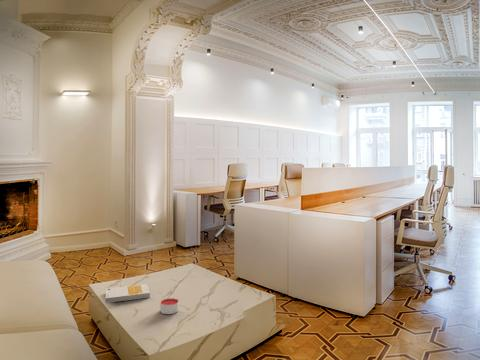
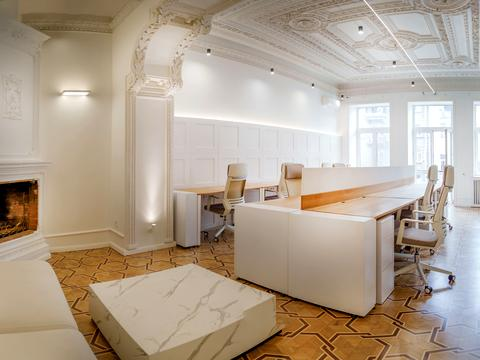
- candle [159,297,180,315]
- book [105,283,151,304]
